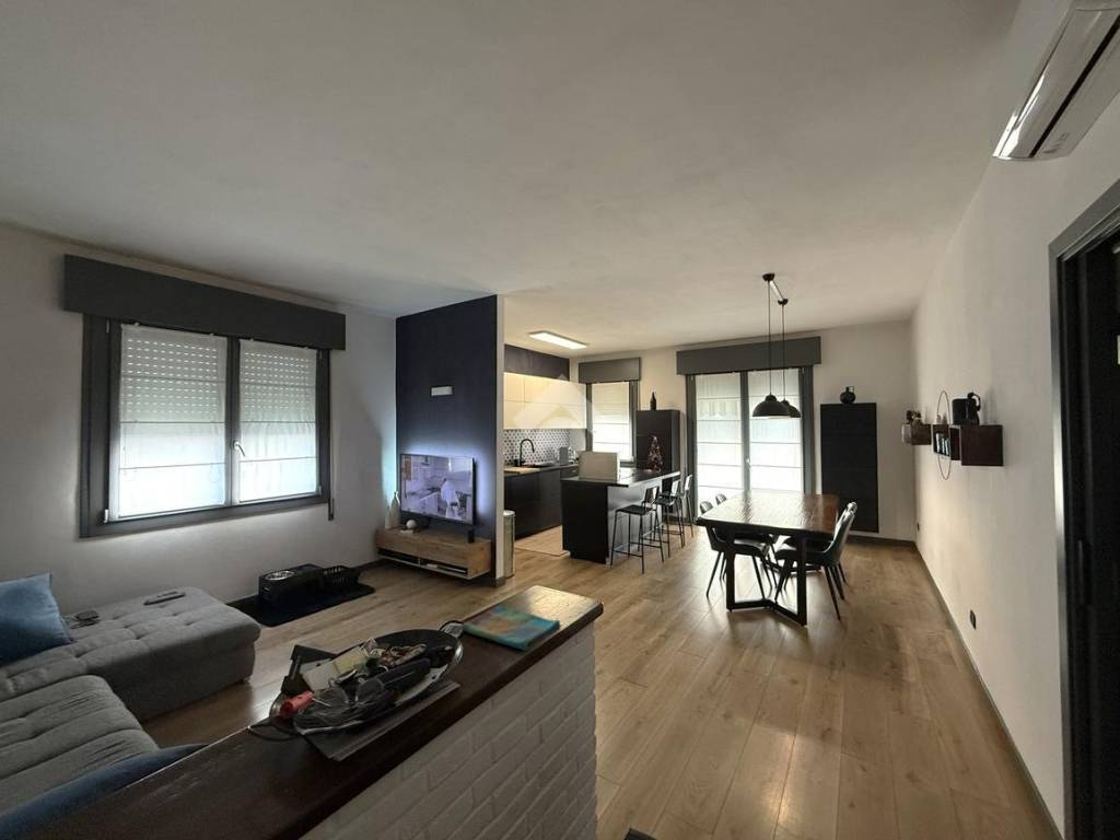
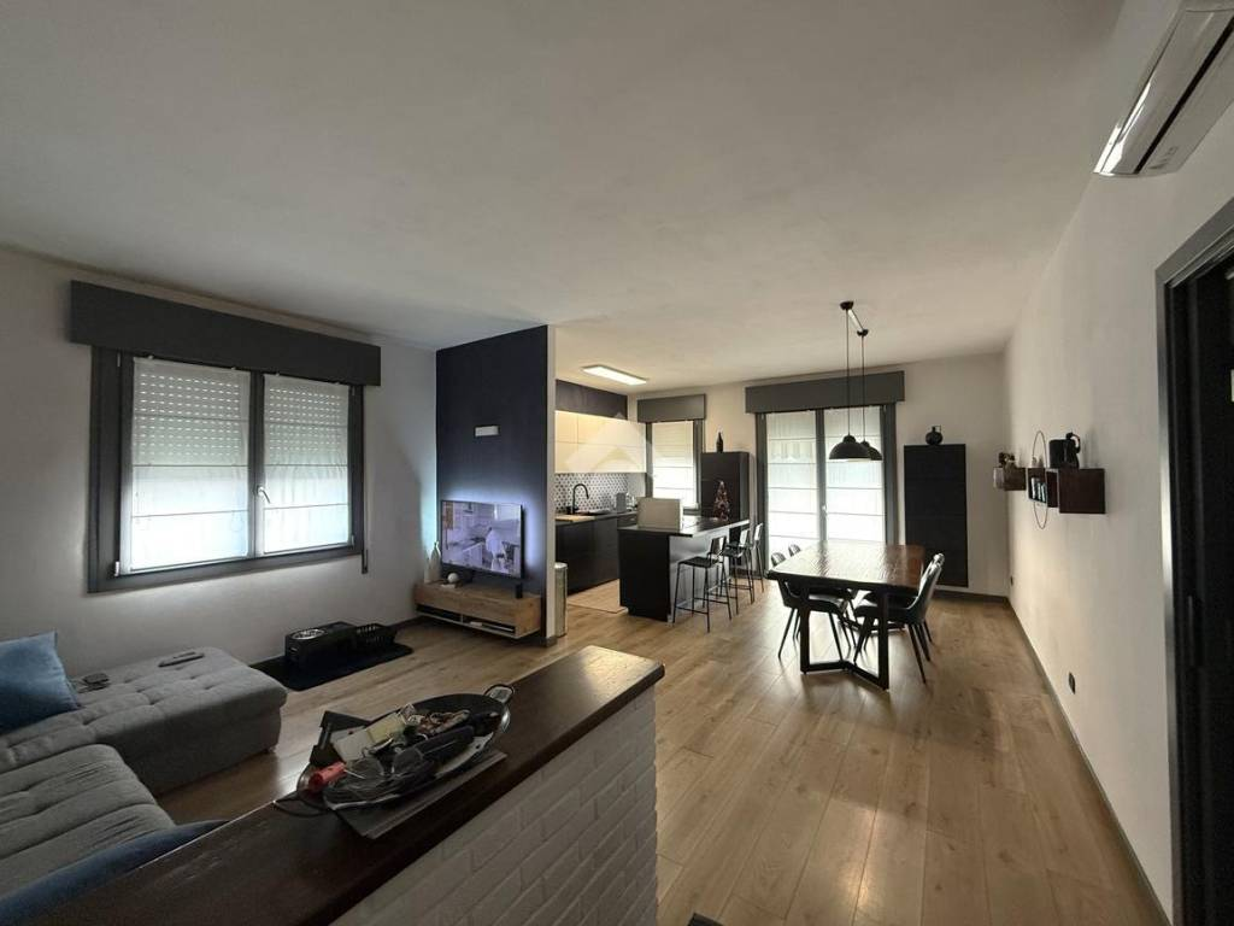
- dish towel [459,605,563,651]
